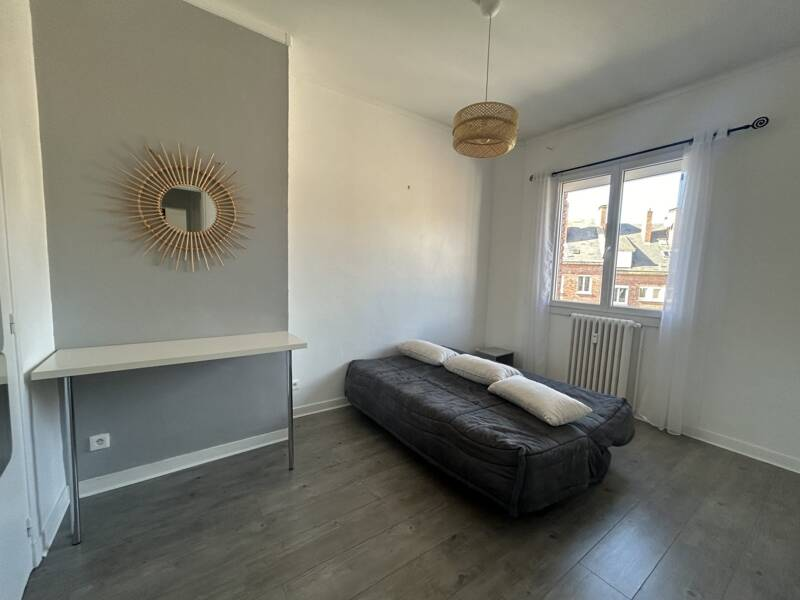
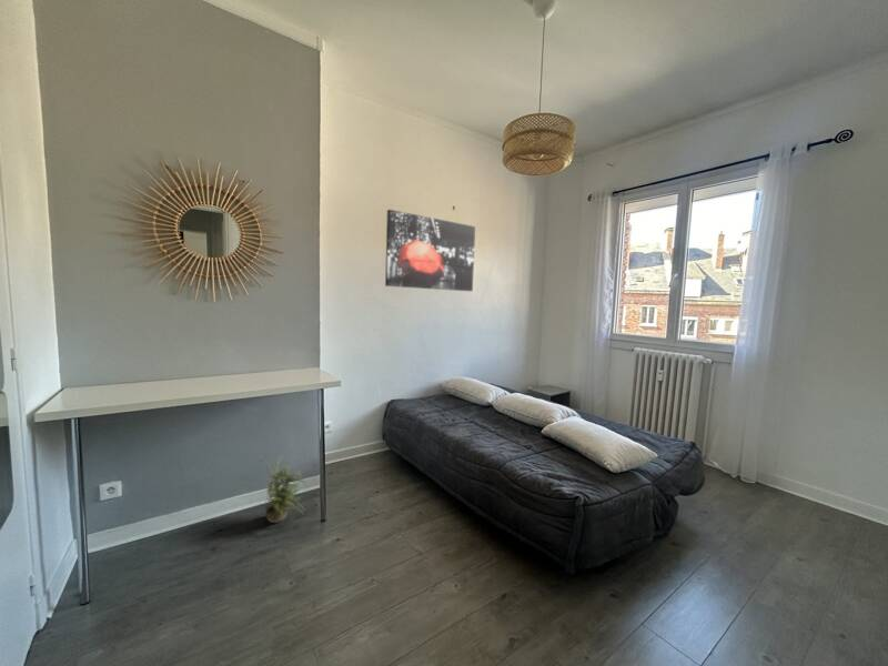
+ wall art [384,209,476,292]
+ potted plant [258,454,309,524]
